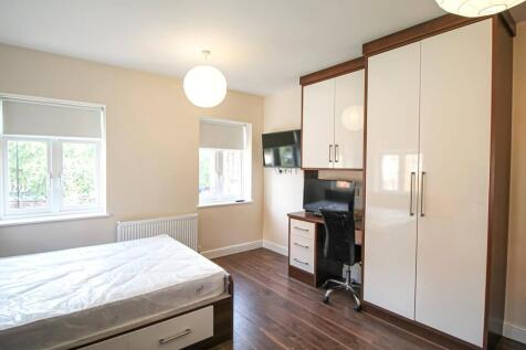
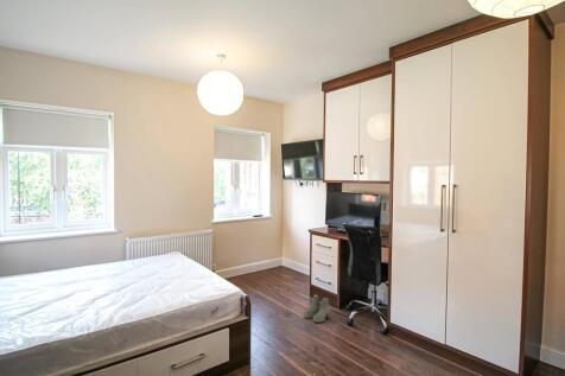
+ boots [303,293,331,324]
